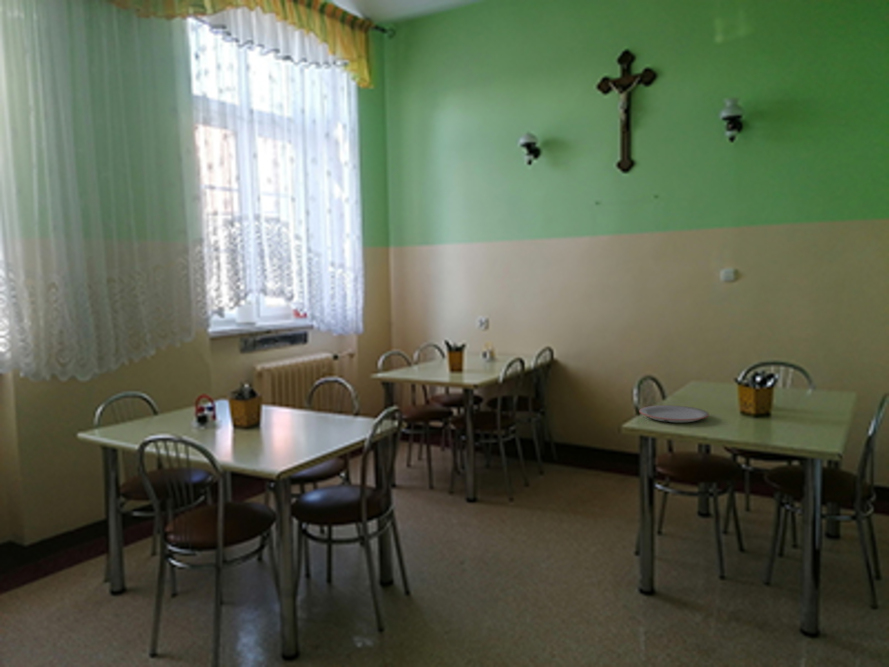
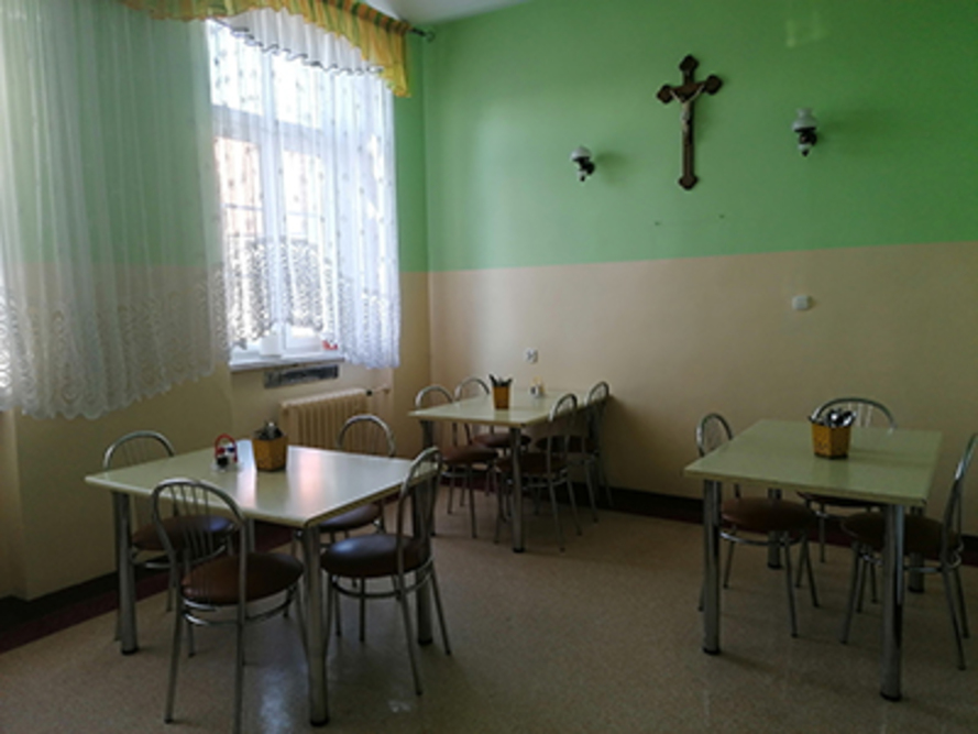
- plate [638,404,710,423]
